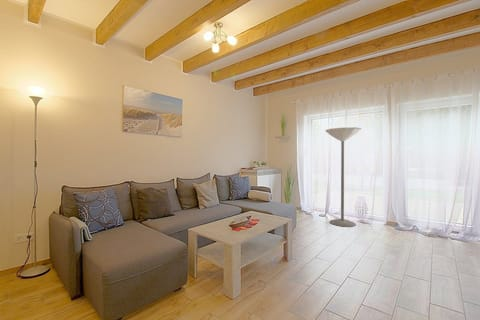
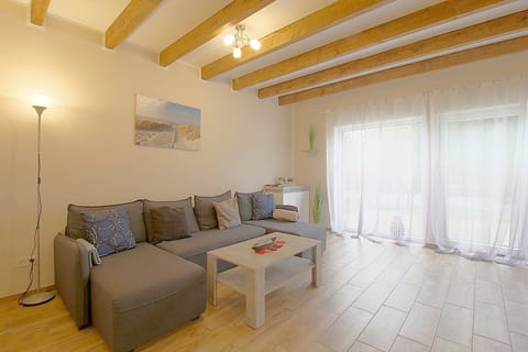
- floor lamp [325,126,362,228]
